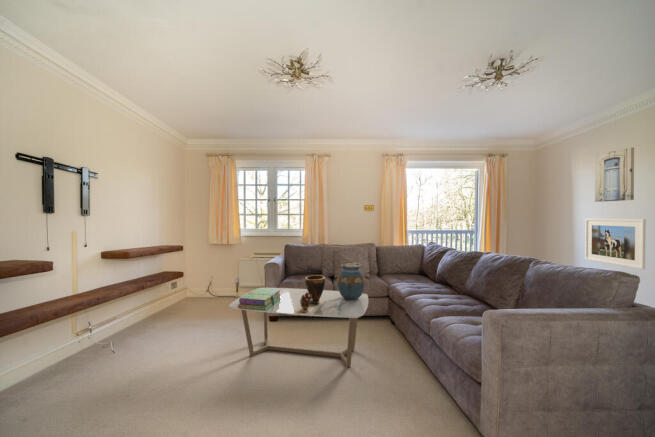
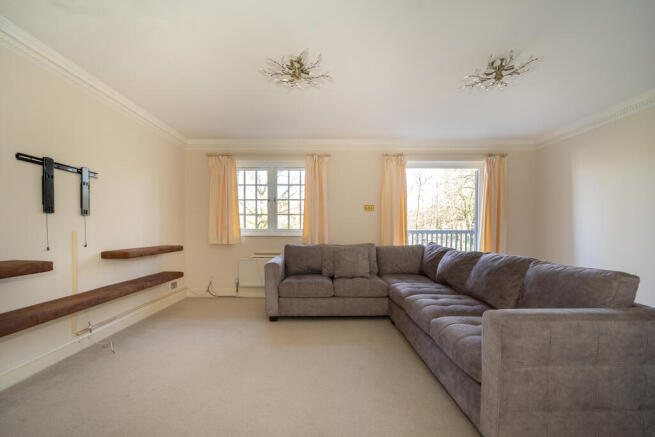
- wall art [594,146,635,203]
- coffee table [228,287,369,369]
- clay pot [291,274,327,317]
- stack of books [238,287,282,311]
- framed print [584,217,647,270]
- vase [336,261,366,300]
